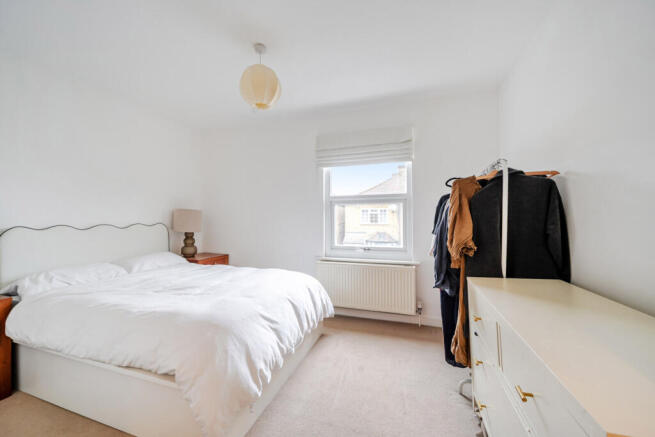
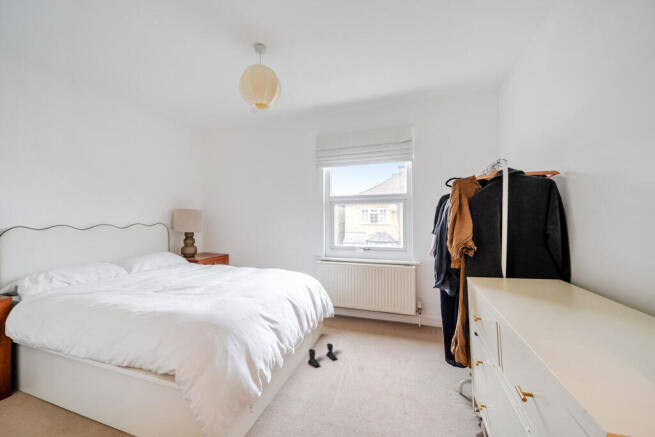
+ boots [307,342,339,368]
